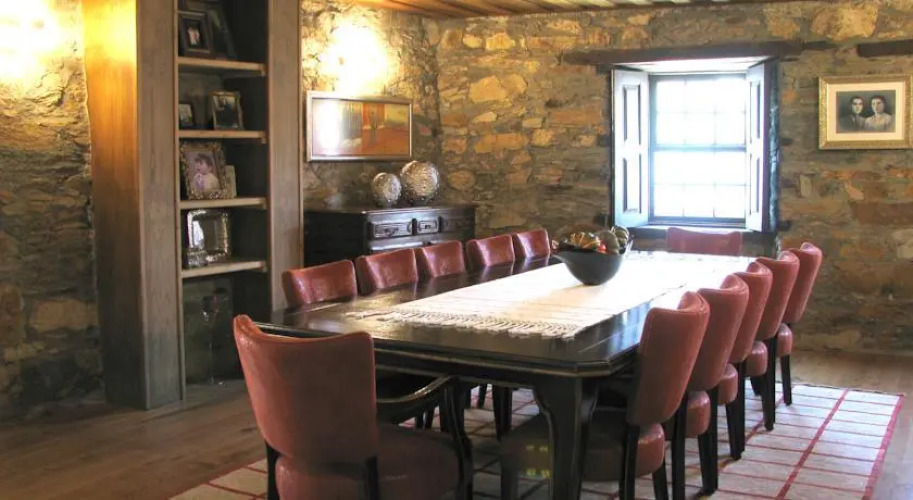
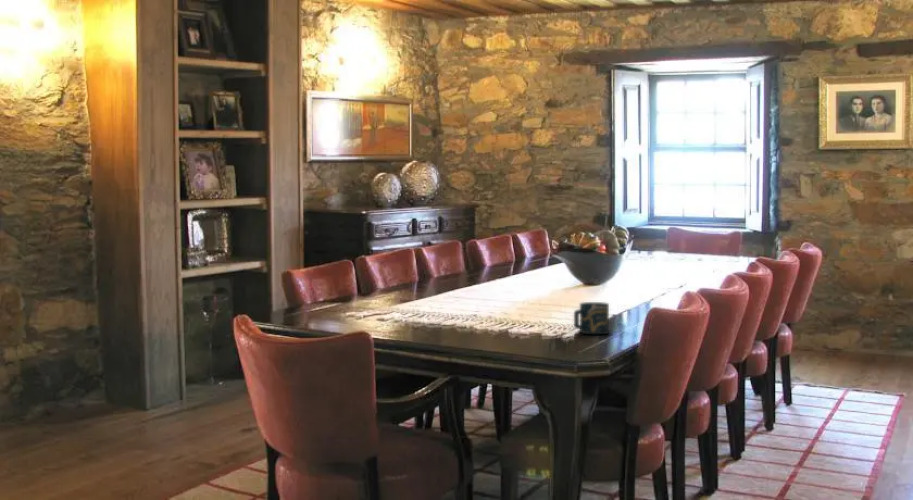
+ cup [573,301,610,335]
